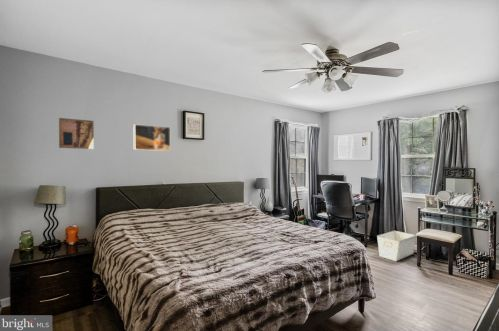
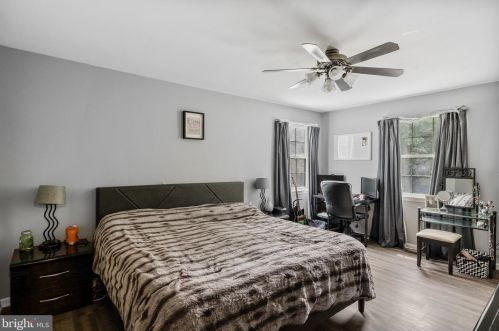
- wall art [58,117,95,150]
- storage bin [376,230,417,262]
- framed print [132,123,171,152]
